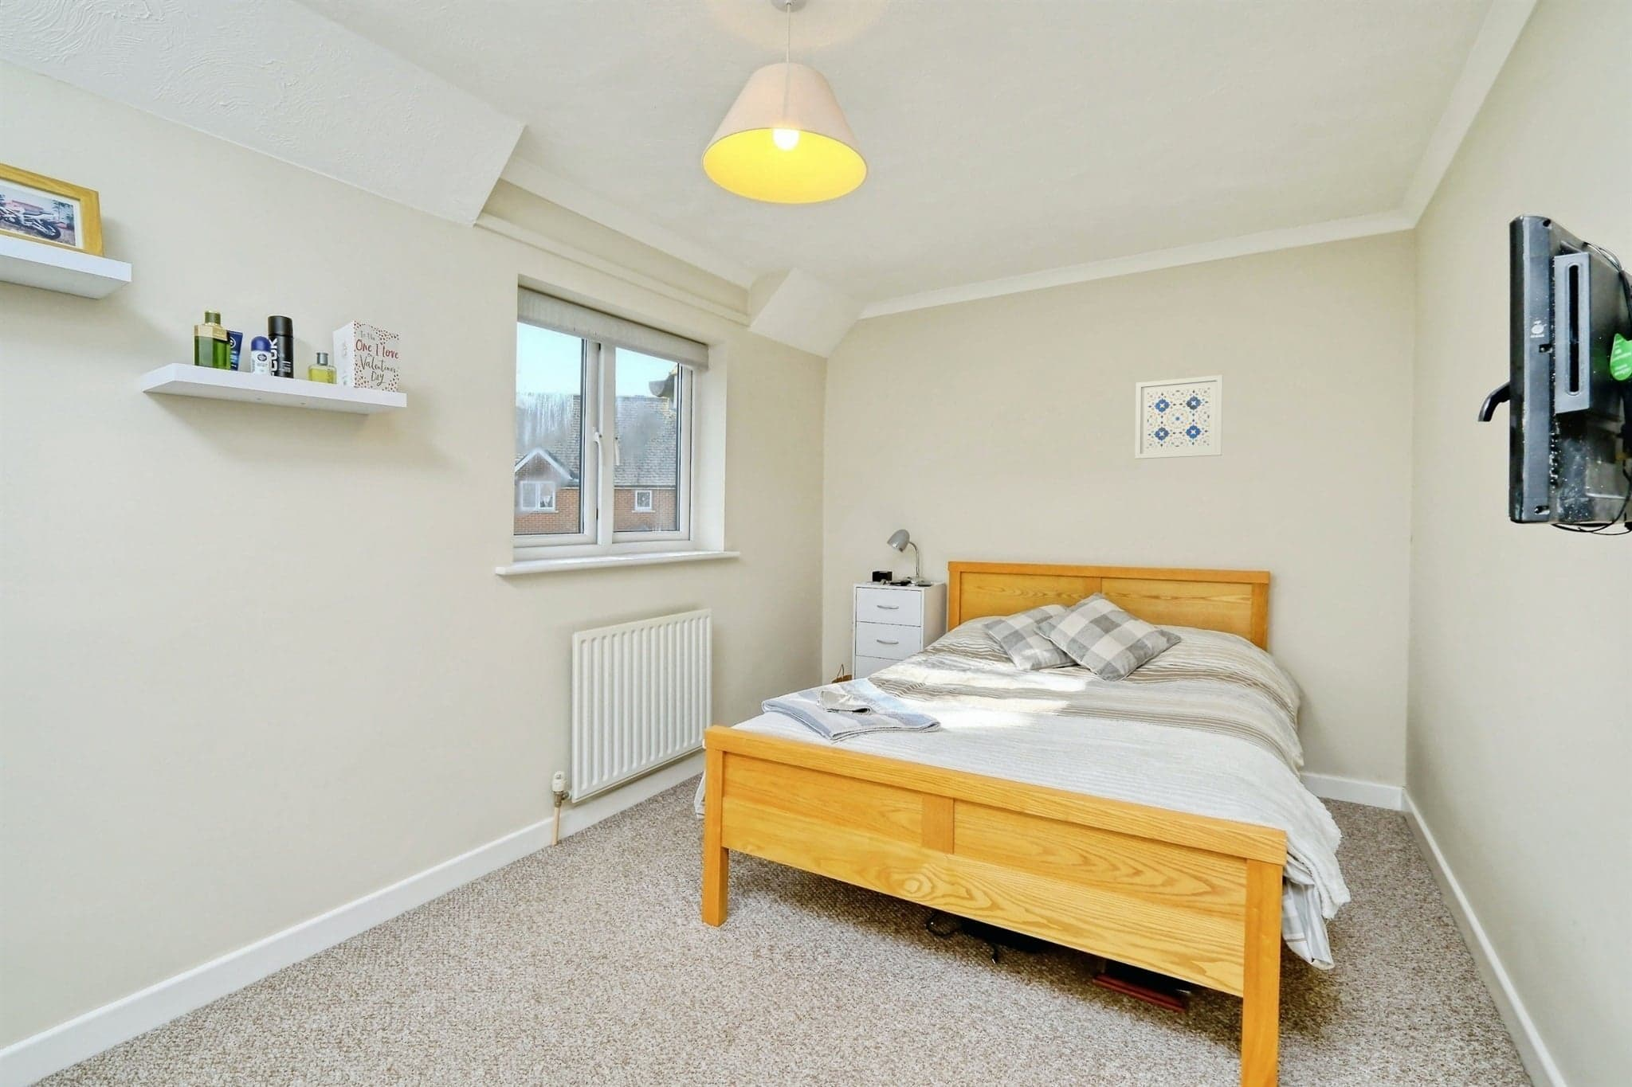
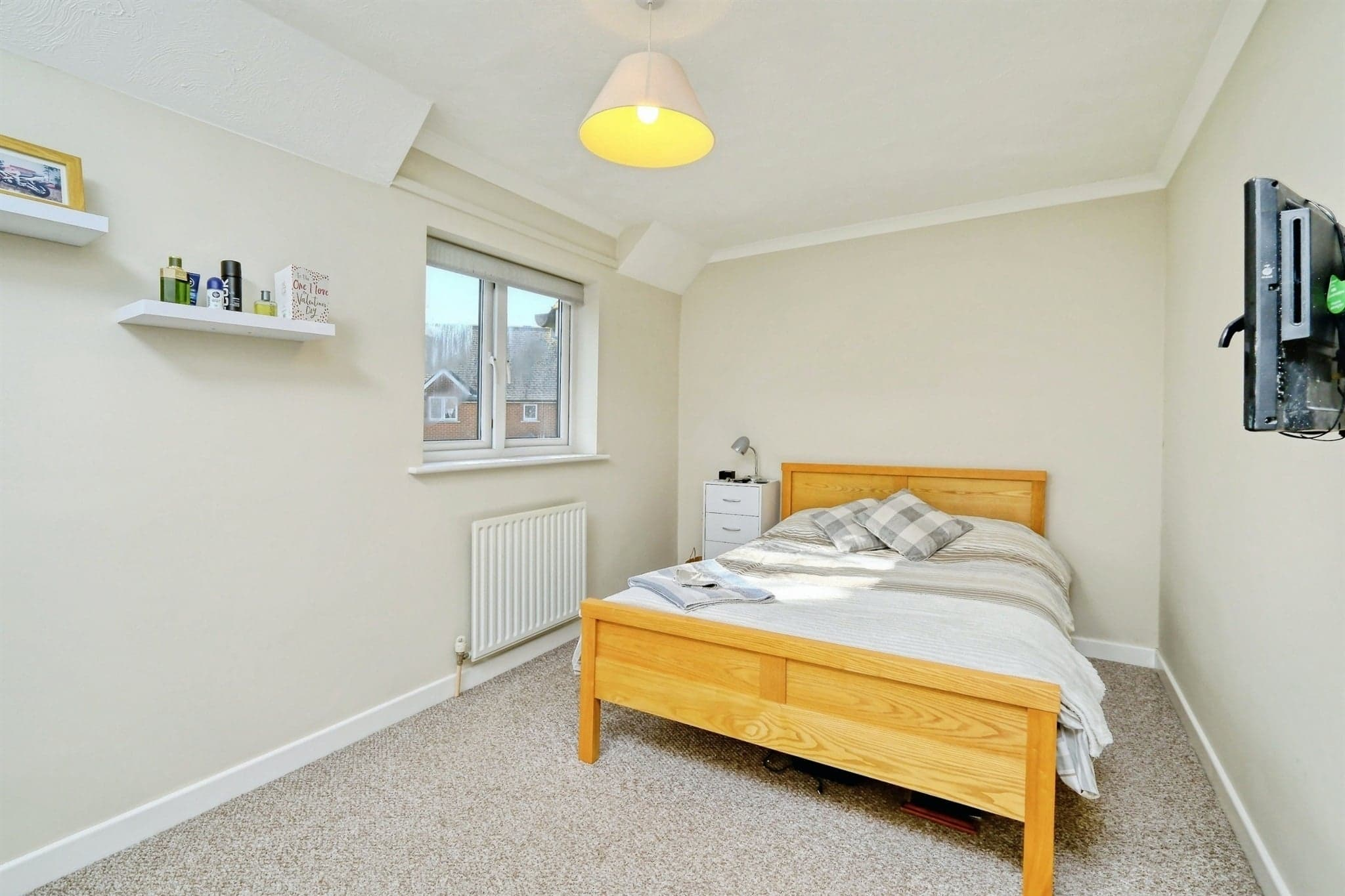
- wall art [1135,375,1223,460]
